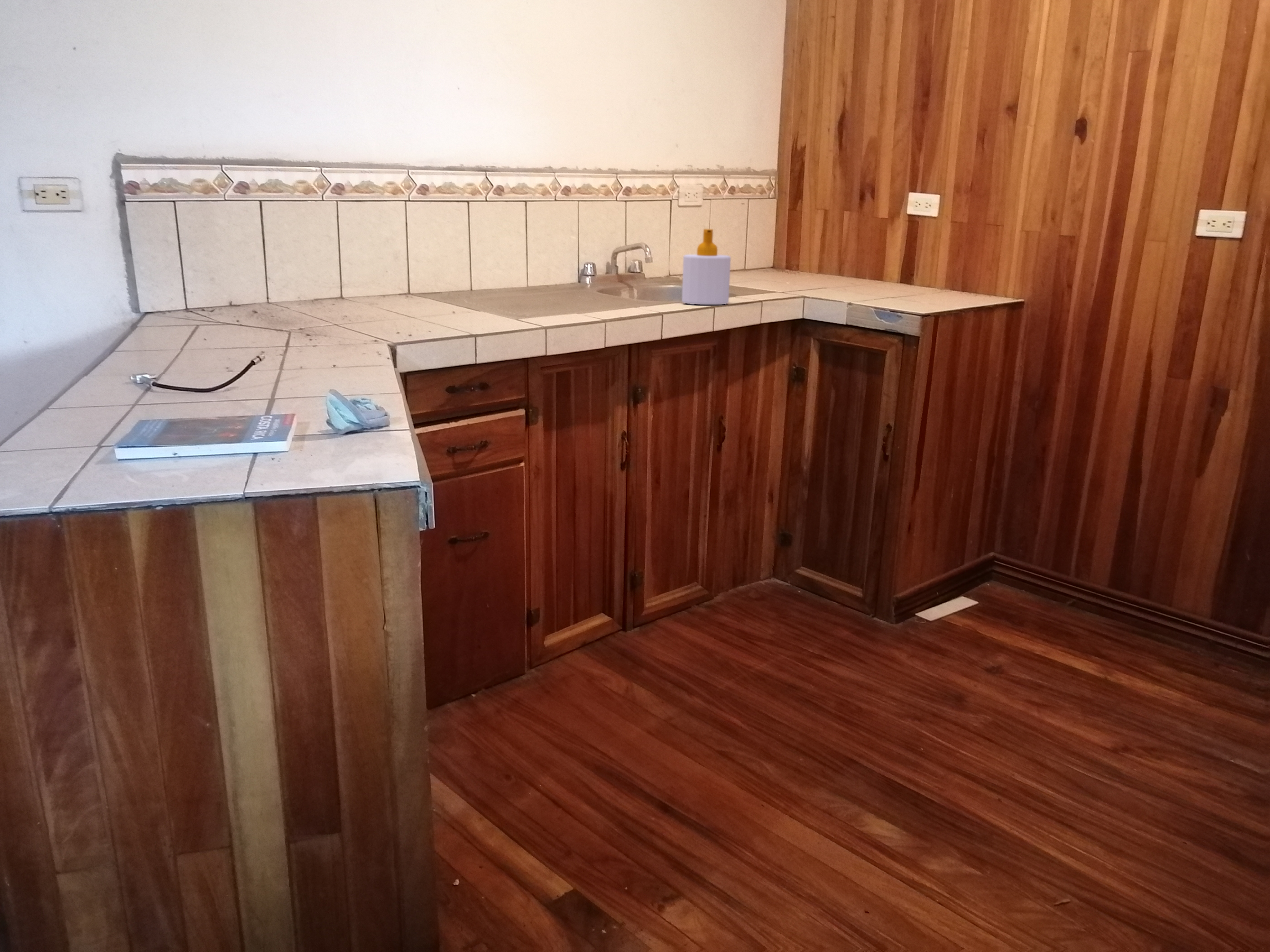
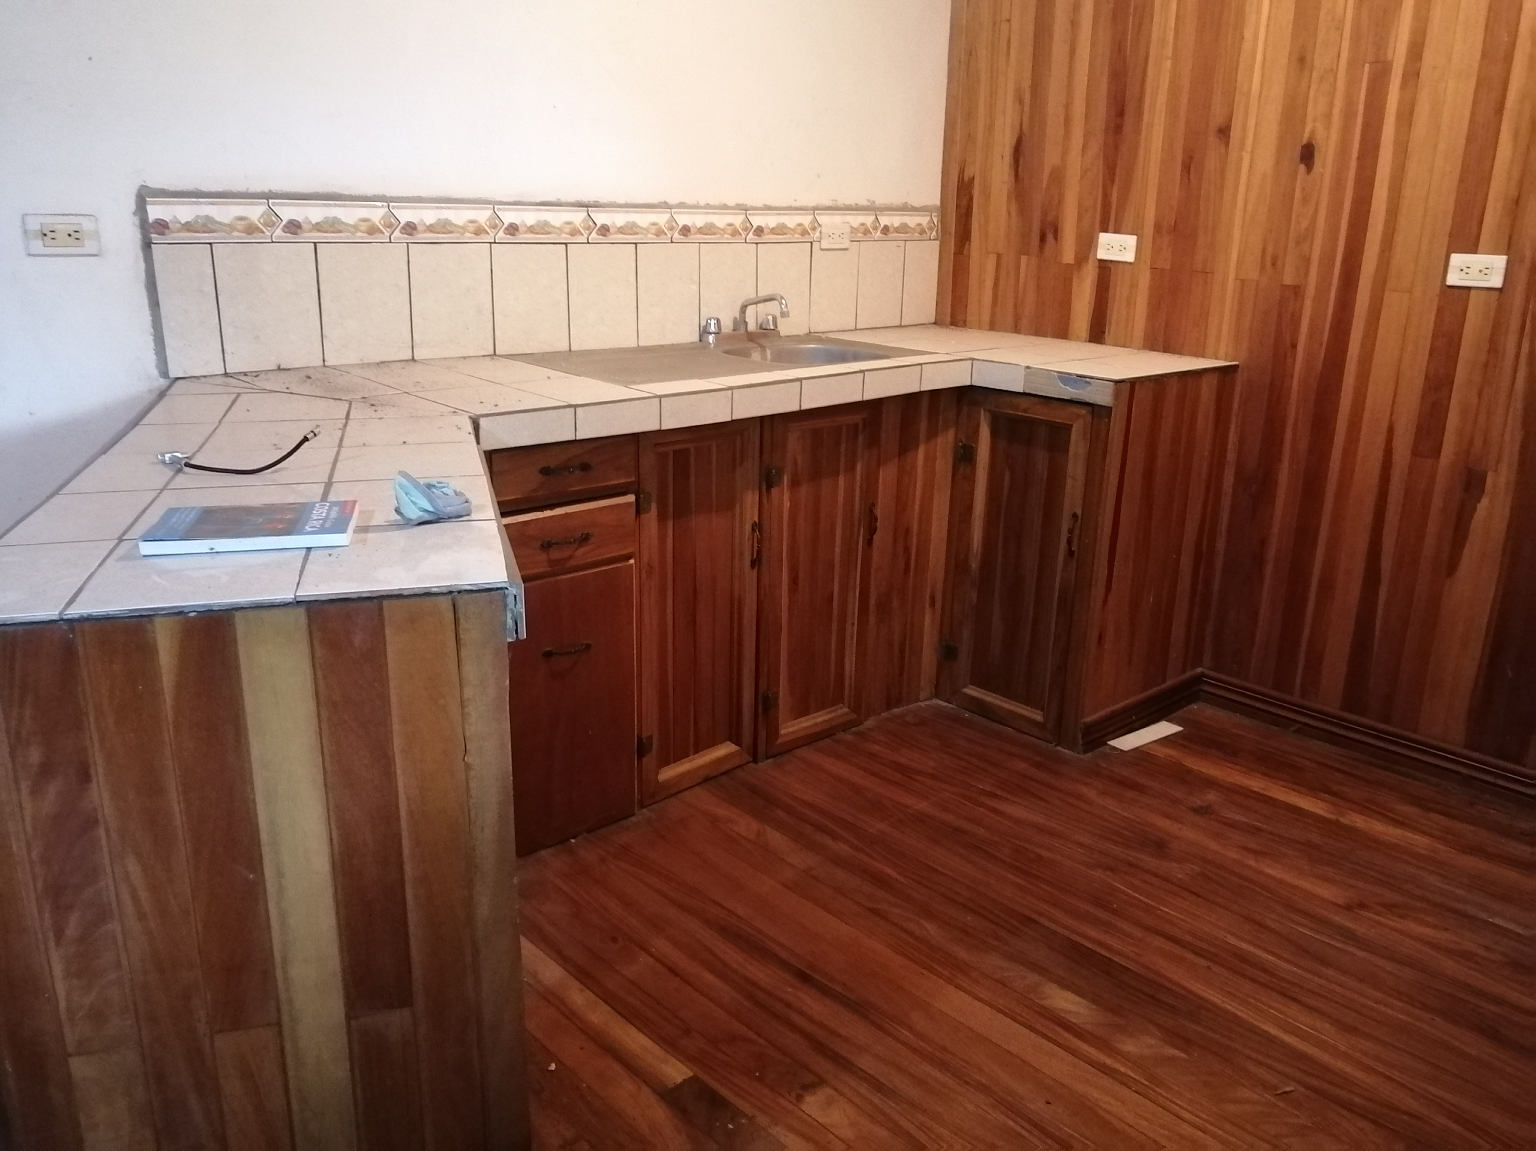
- soap bottle [682,229,731,305]
